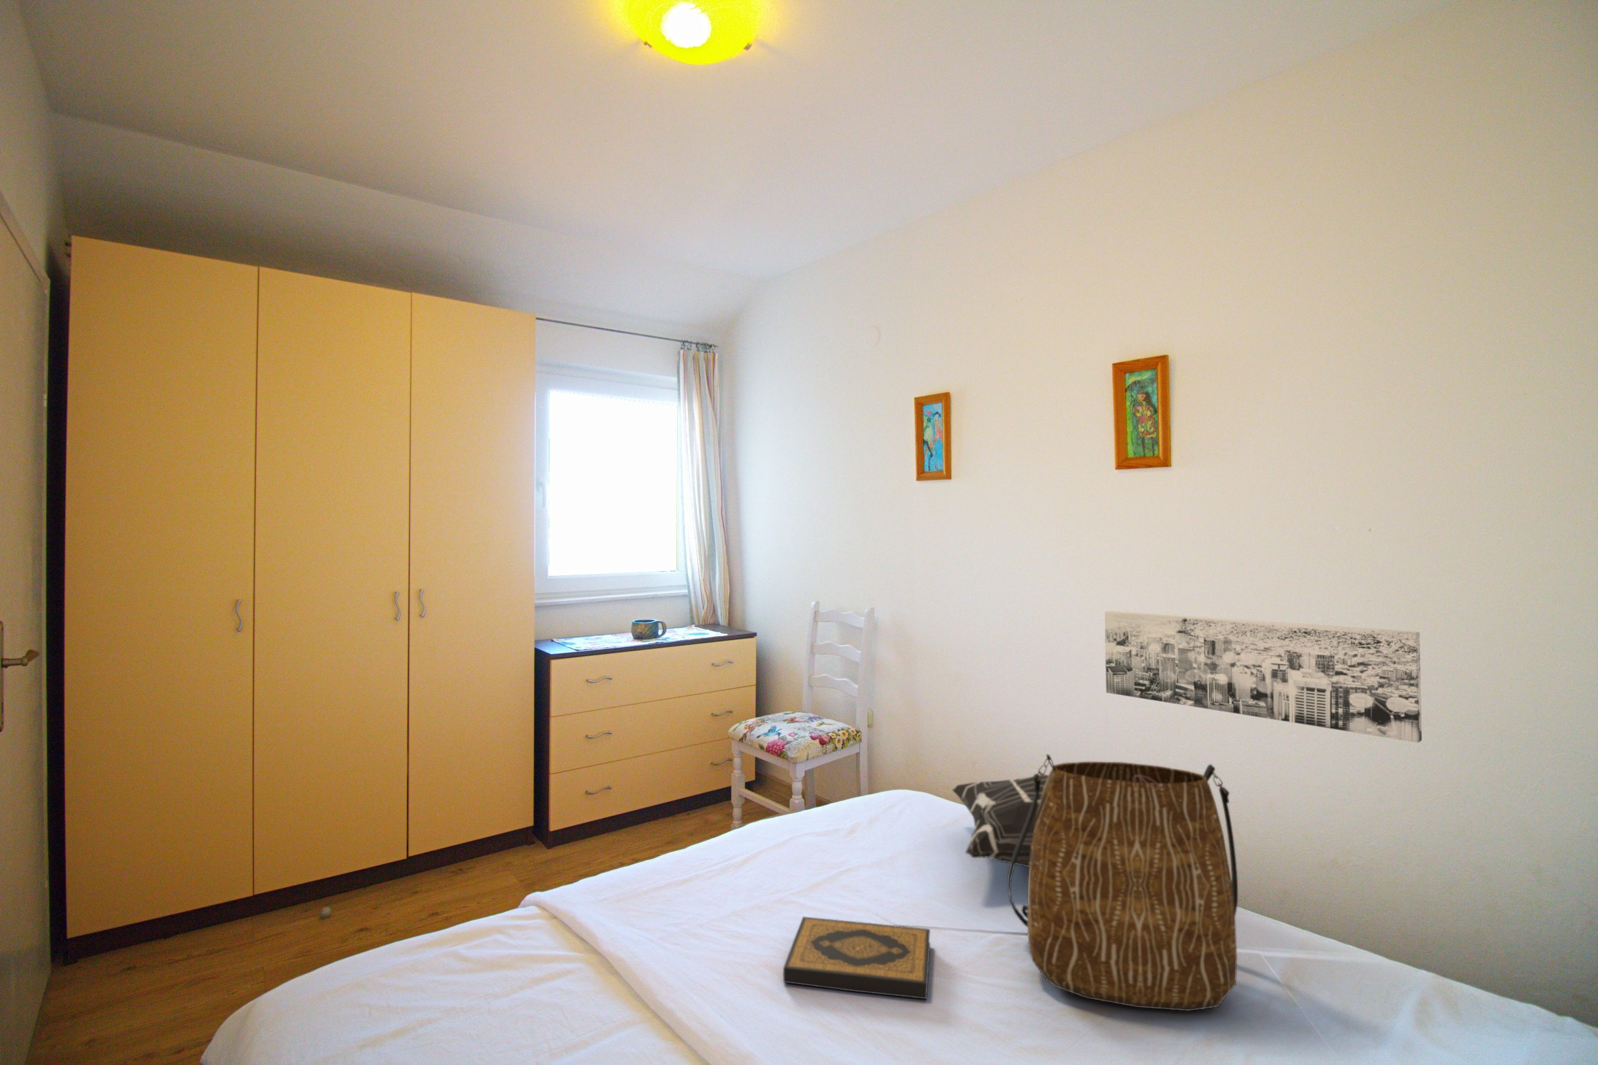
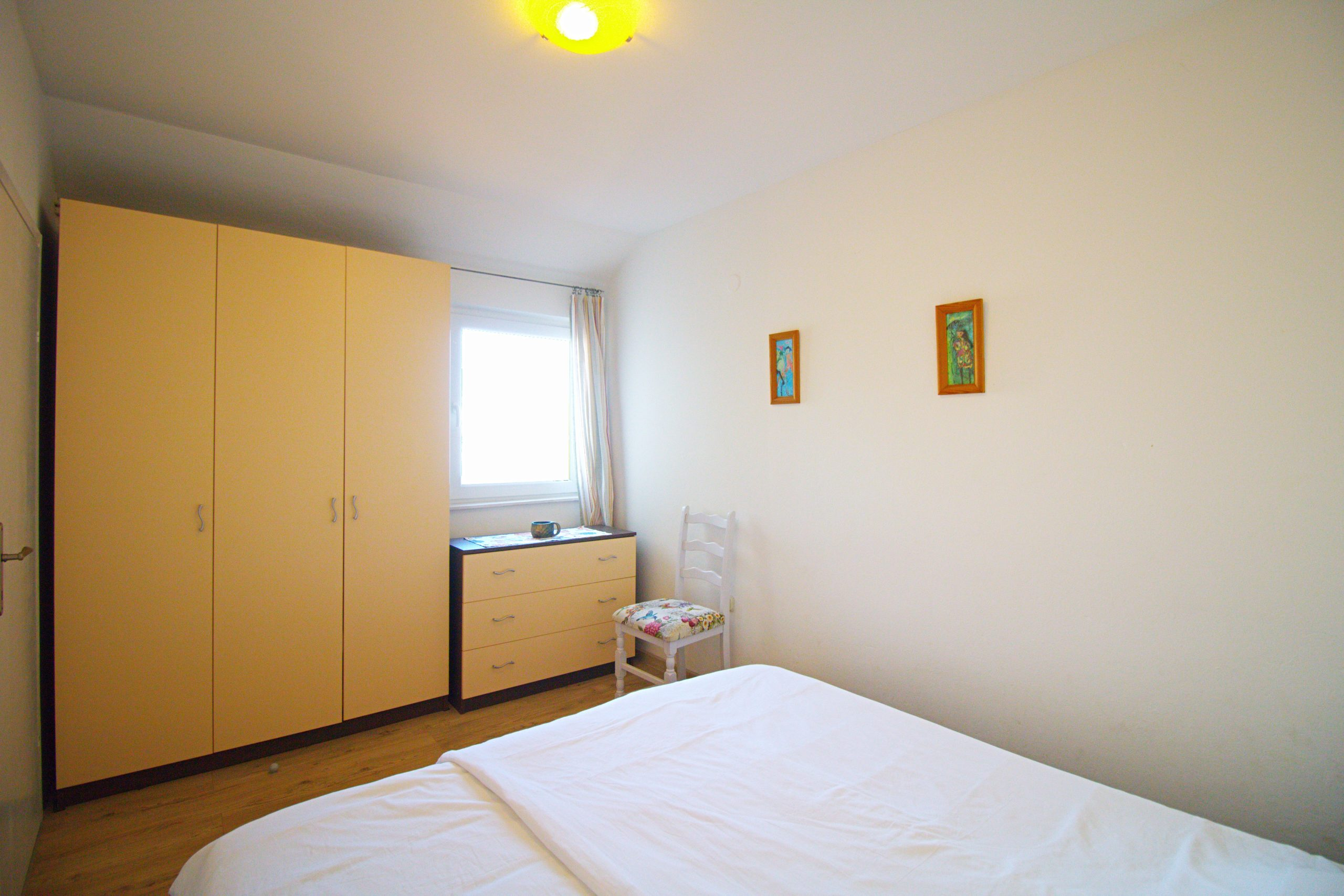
- tote bag [1006,754,1239,1012]
- wall art [1105,610,1422,743]
- decorative pillow [952,774,1049,868]
- hardback book [782,916,931,1000]
